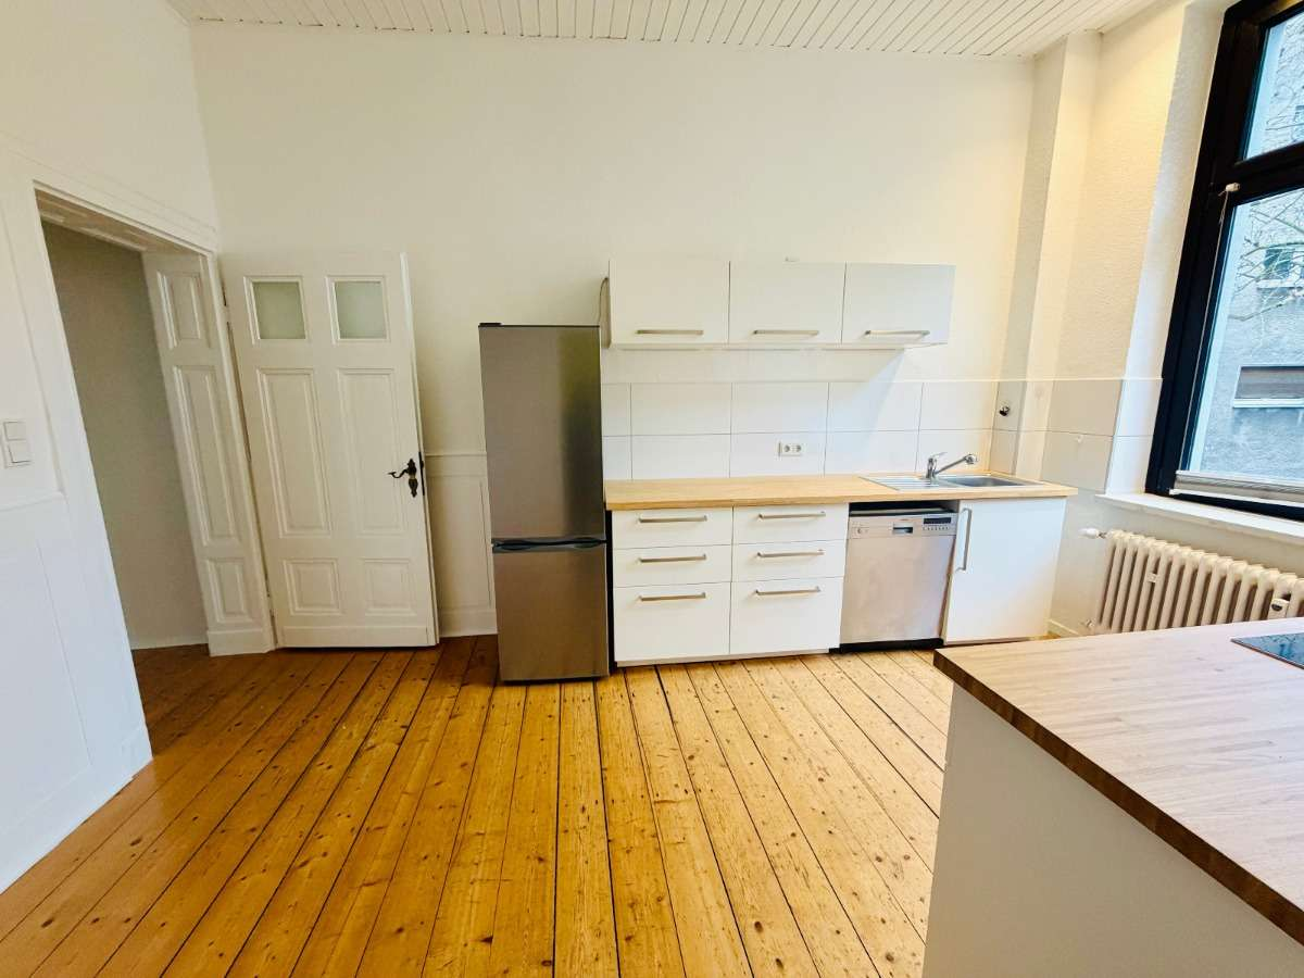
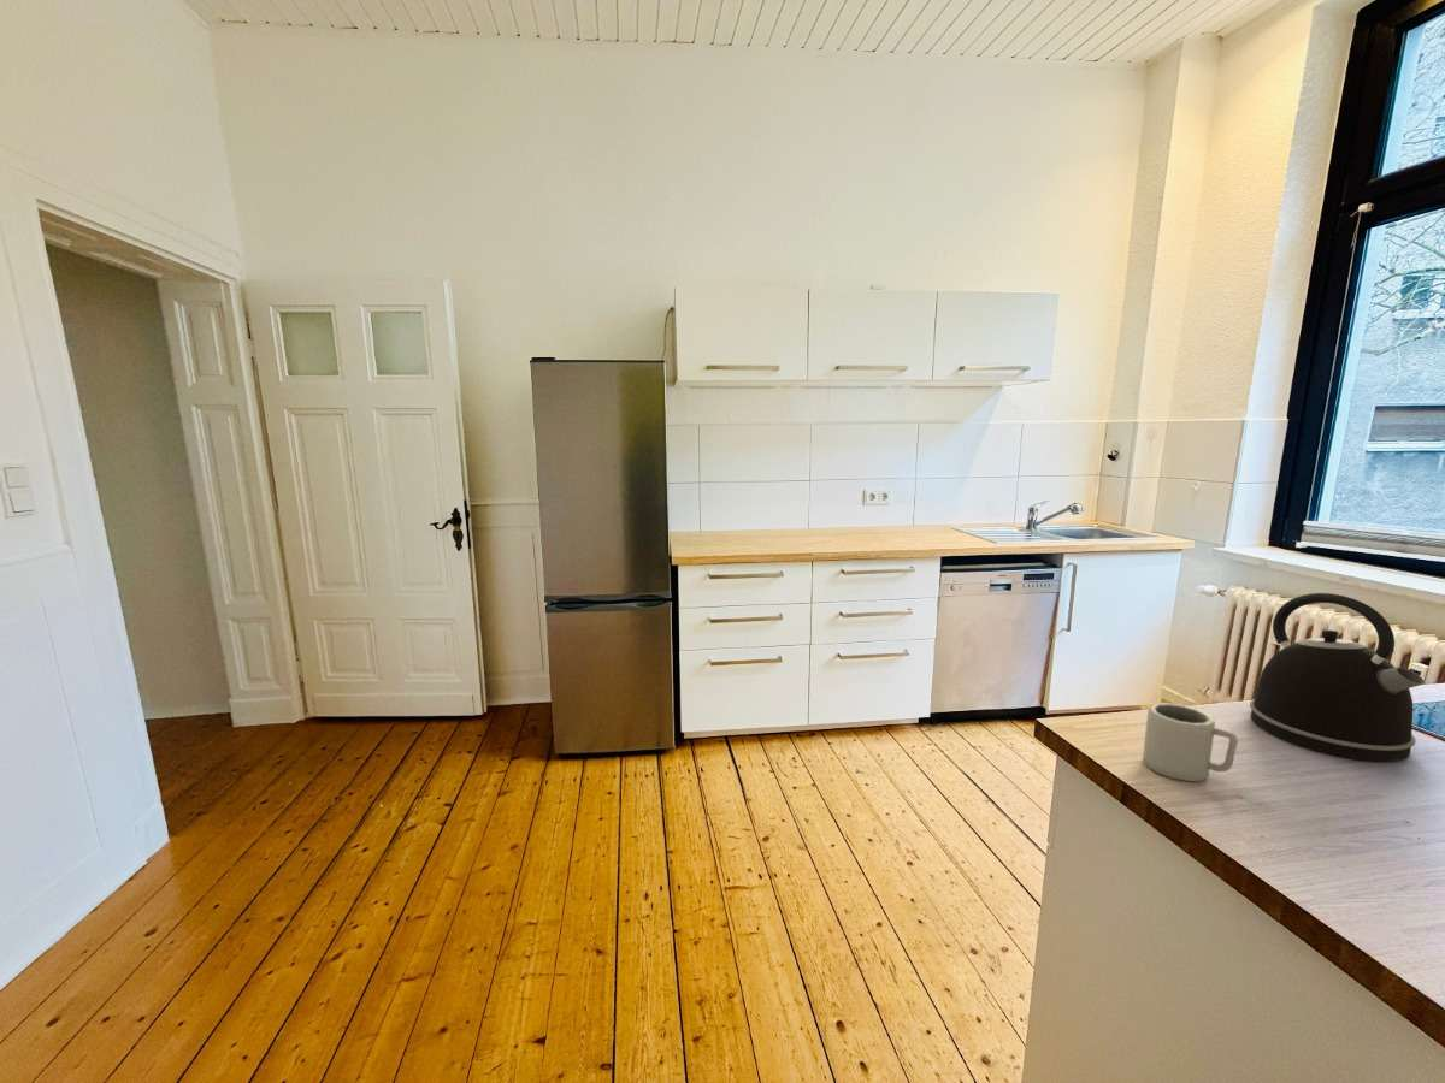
+ cup [1142,702,1239,782]
+ kettle [1249,592,1426,762]
